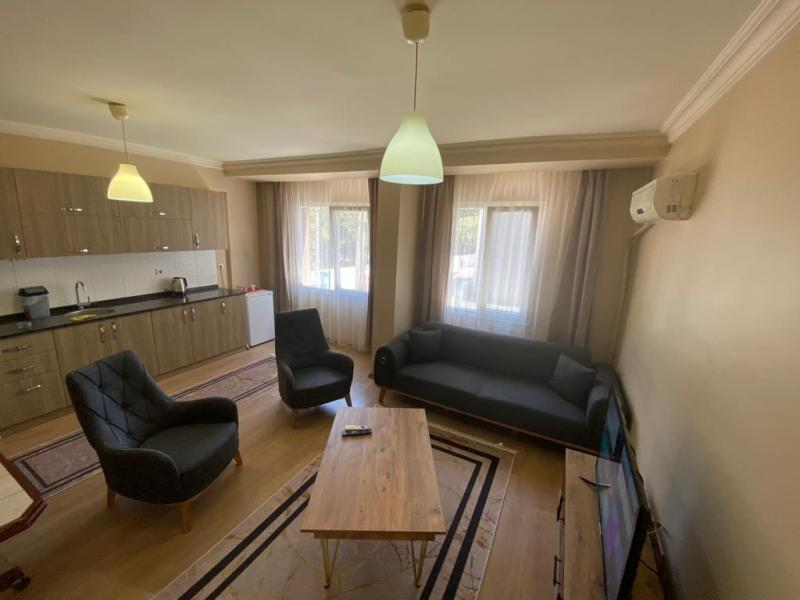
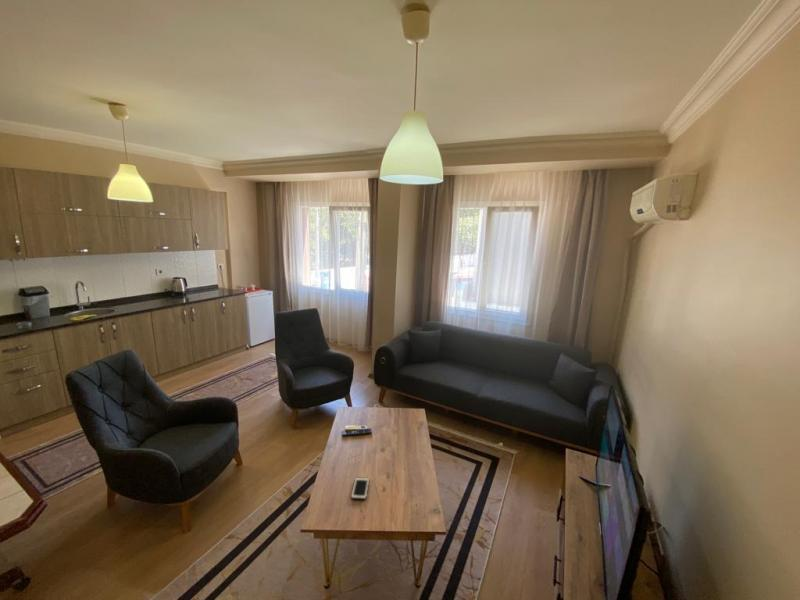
+ cell phone [350,476,370,500]
